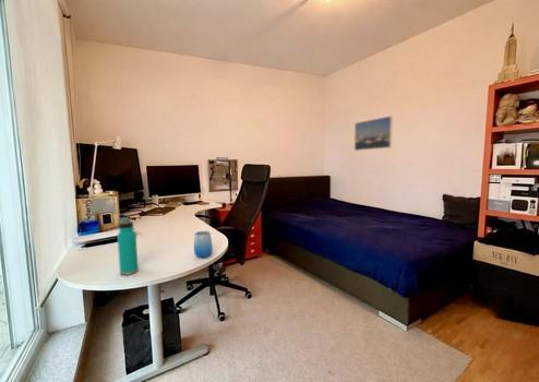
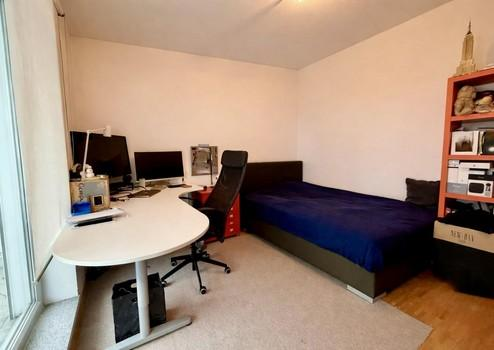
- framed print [354,115,394,152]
- cup [193,230,214,259]
- water bottle [117,216,140,276]
